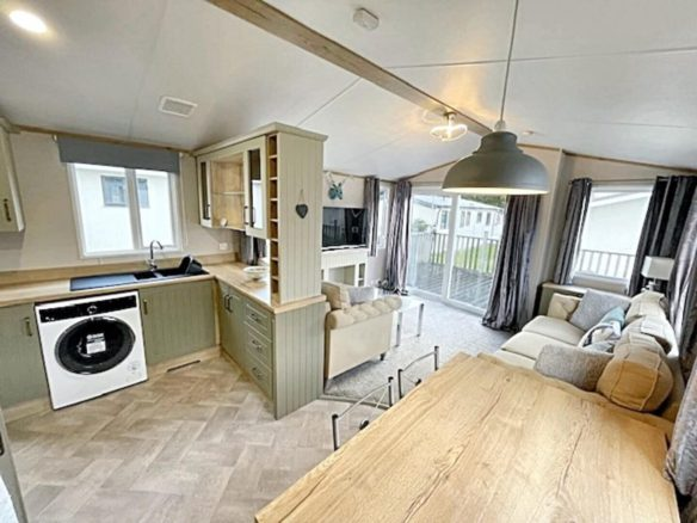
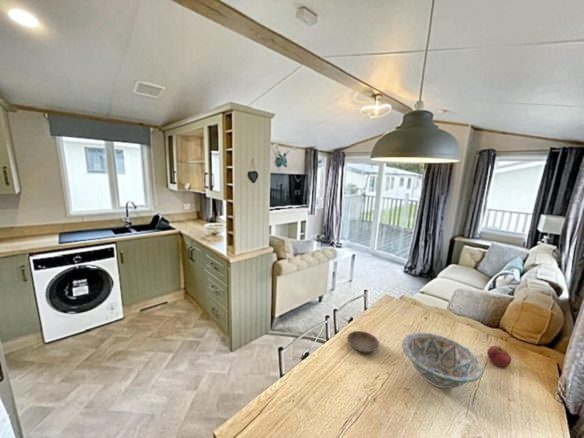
+ saucer [346,330,380,354]
+ decorative bowl [401,331,484,389]
+ apple [486,345,512,368]
